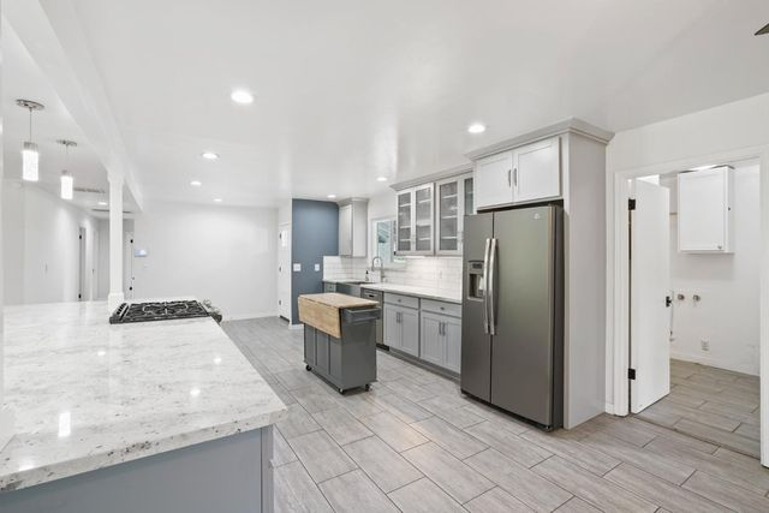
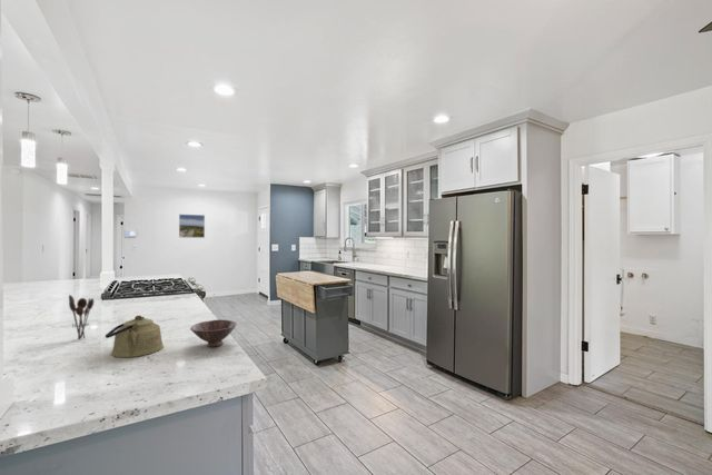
+ kettle [105,314,165,358]
+ utensil holder [68,294,95,340]
+ bowl [189,318,238,347]
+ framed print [178,214,206,239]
